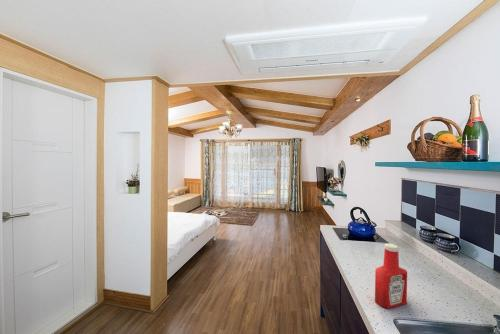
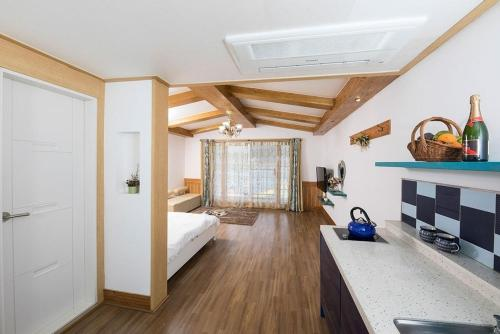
- soap bottle [374,243,408,310]
